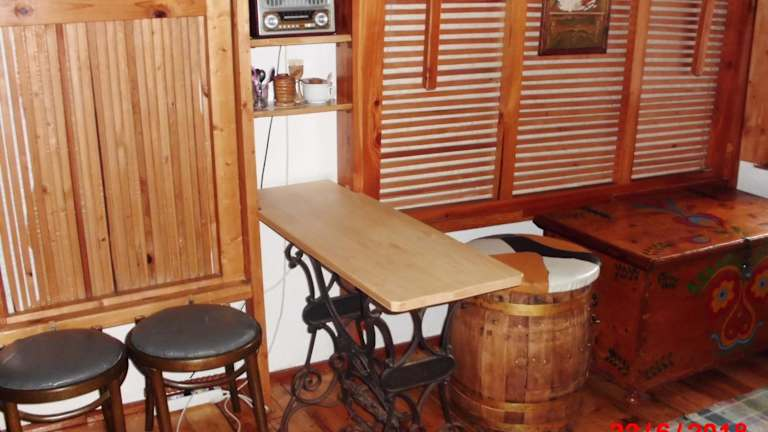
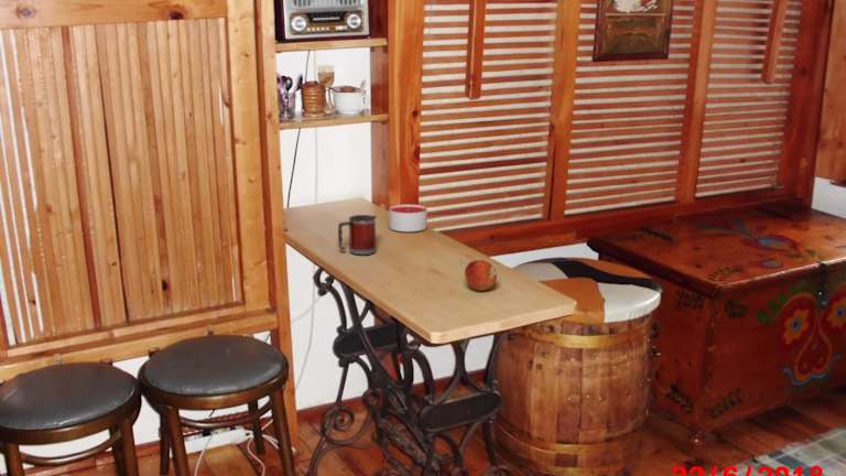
+ fruit [464,259,498,292]
+ mug [337,214,378,256]
+ candle [388,204,429,232]
